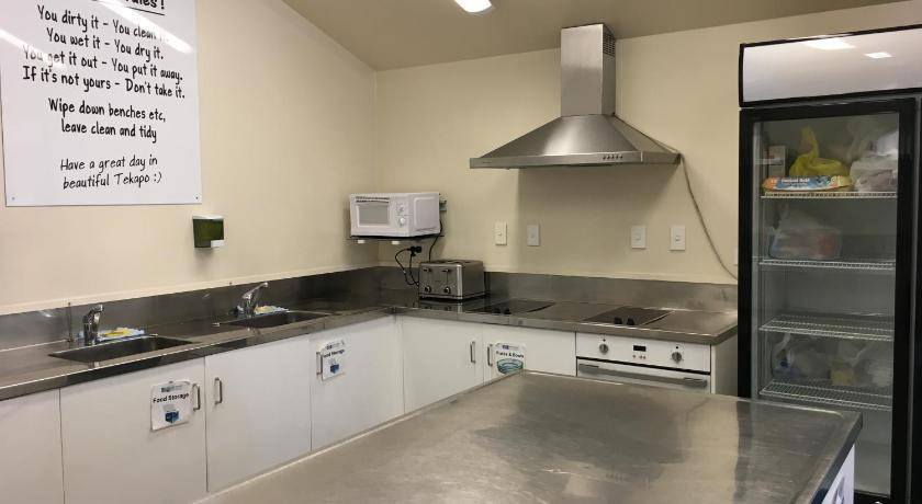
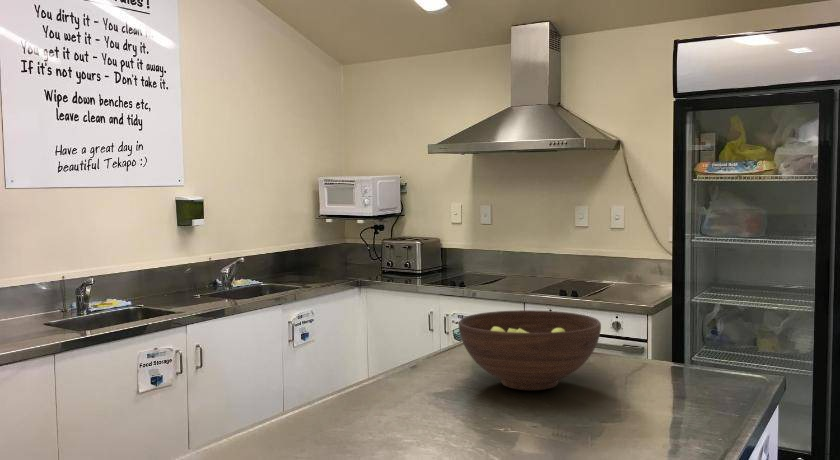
+ fruit bowl [458,309,602,391]
